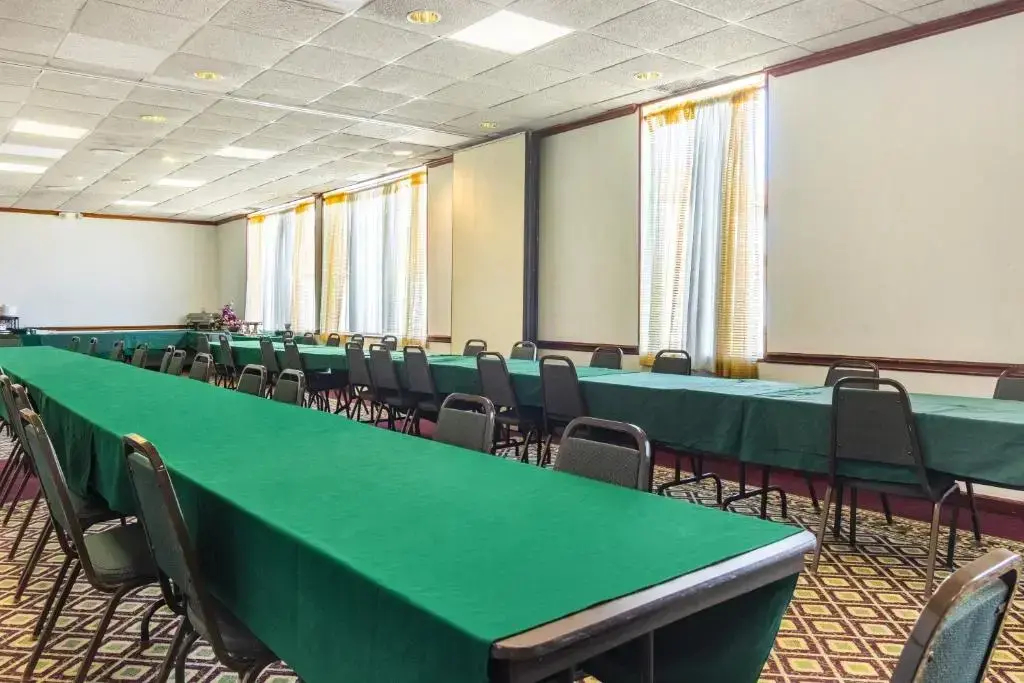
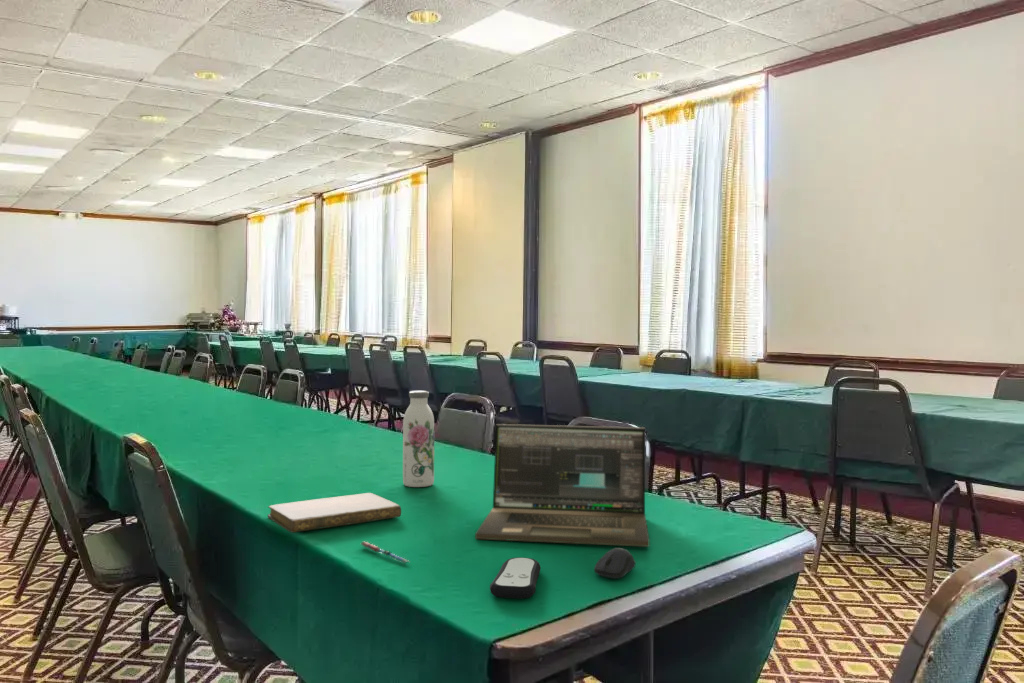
+ water bottle [402,390,435,488]
+ pen [360,541,411,564]
+ computer mouse [593,547,637,580]
+ laptop [474,423,650,548]
+ remote control [489,557,541,600]
+ notebook [267,492,402,534]
